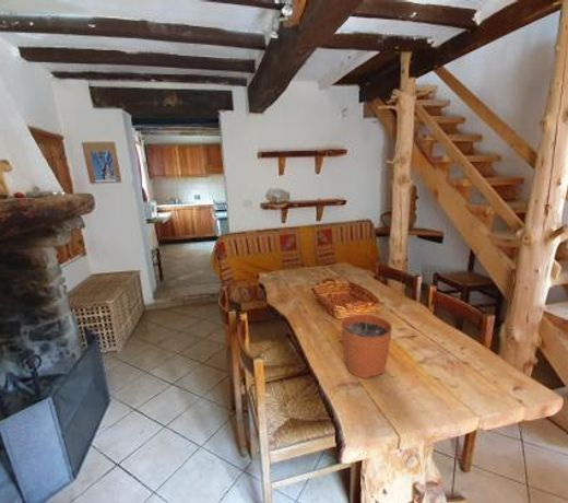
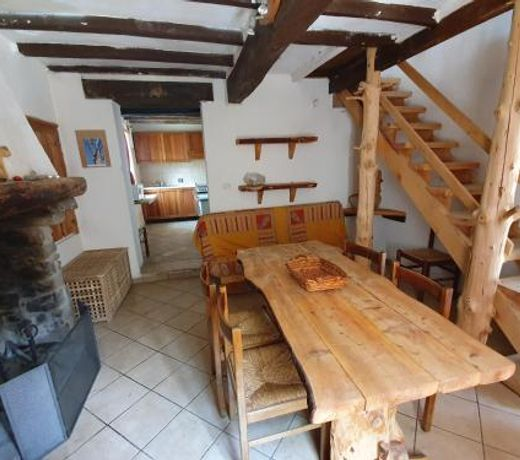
- plant pot [340,306,393,379]
